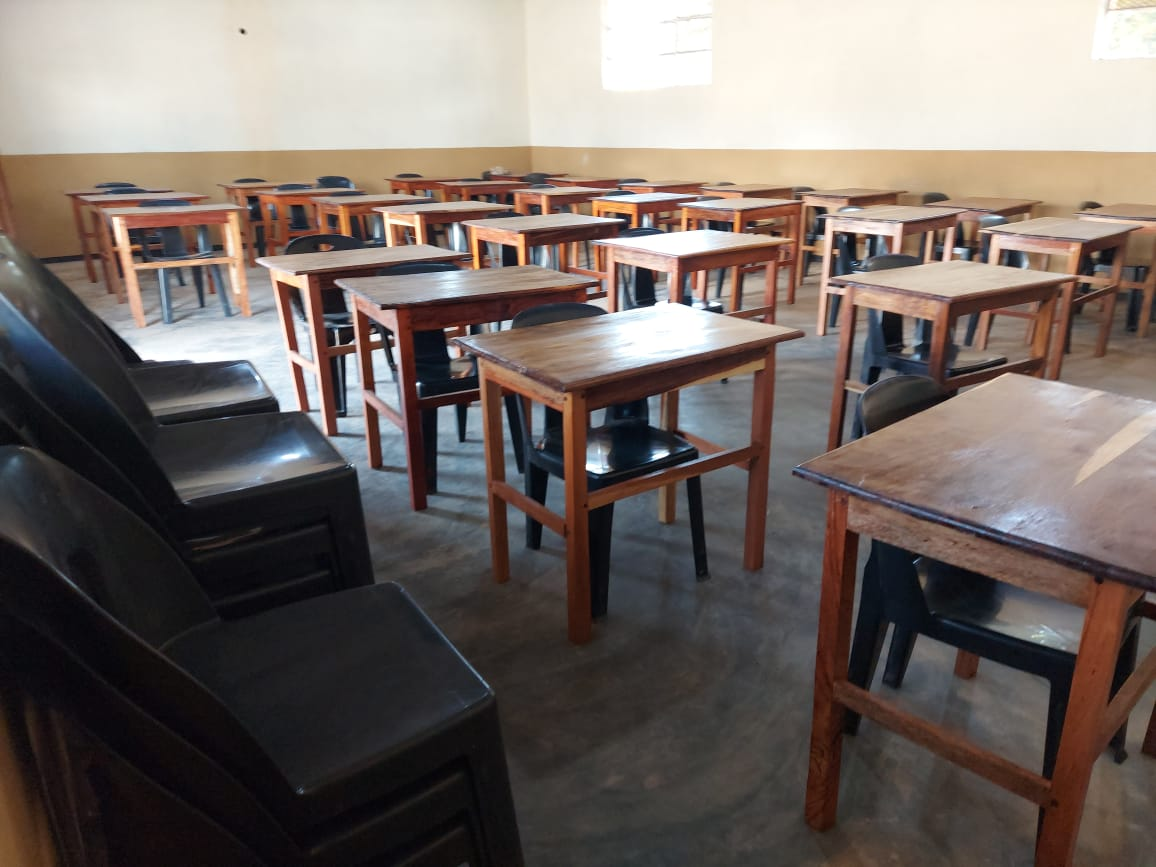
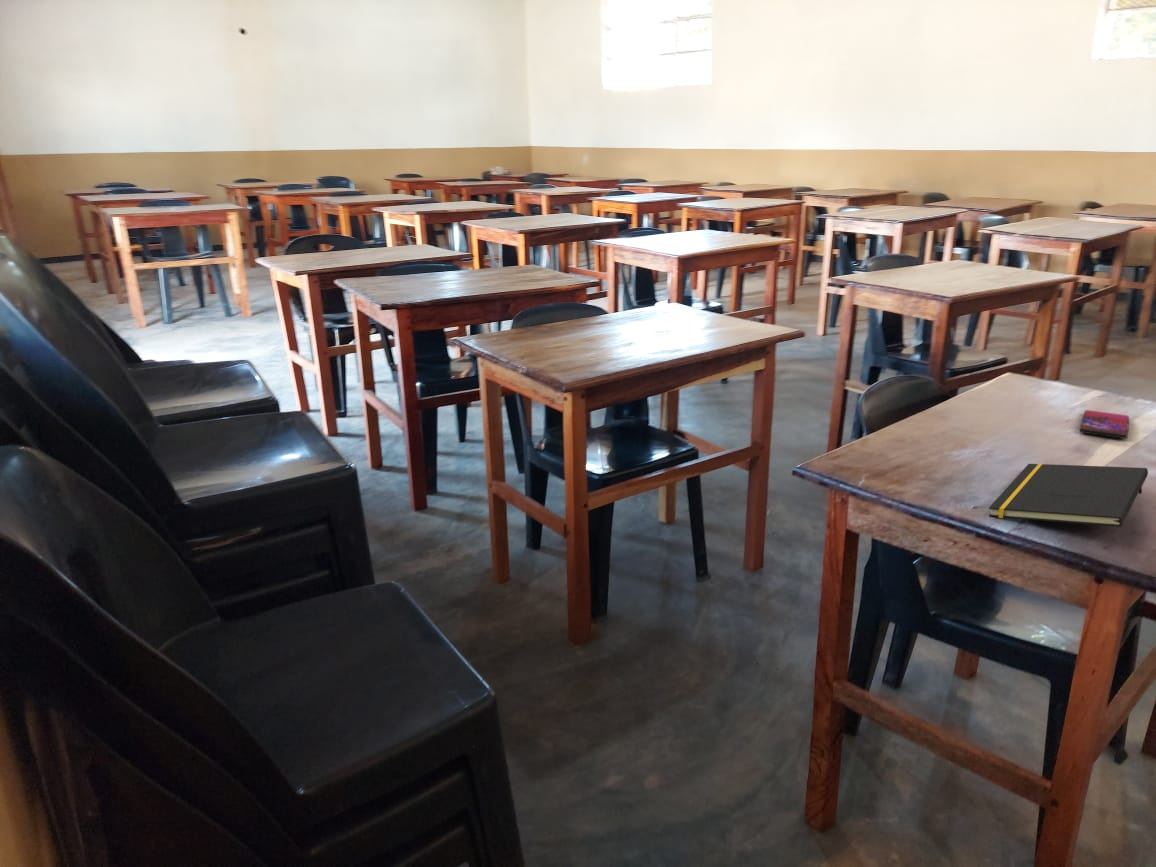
+ notepad [988,463,1149,528]
+ smartphone [1079,409,1130,440]
